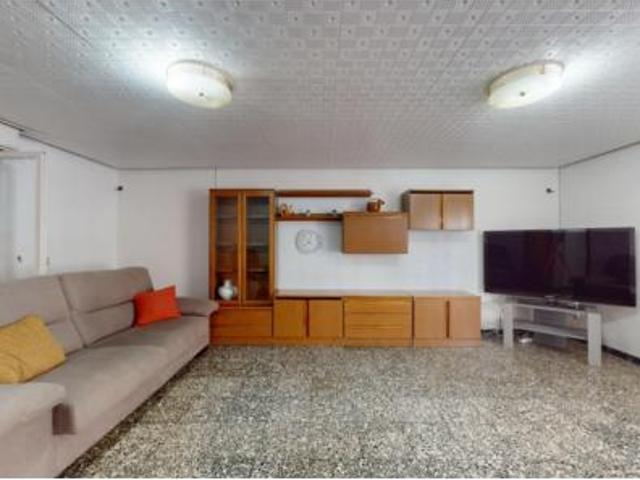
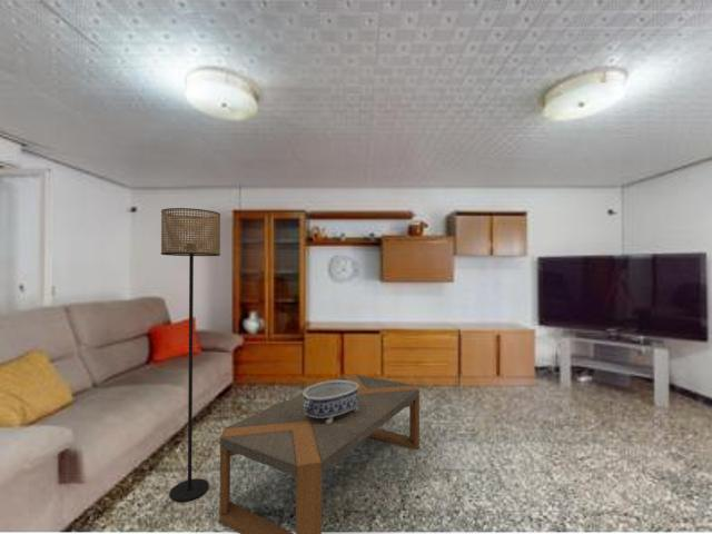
+ coffee table [219,374,421,534]
+ decorative bowl [301,379,359,424]
+ floor lamp [160,207,221,503]
